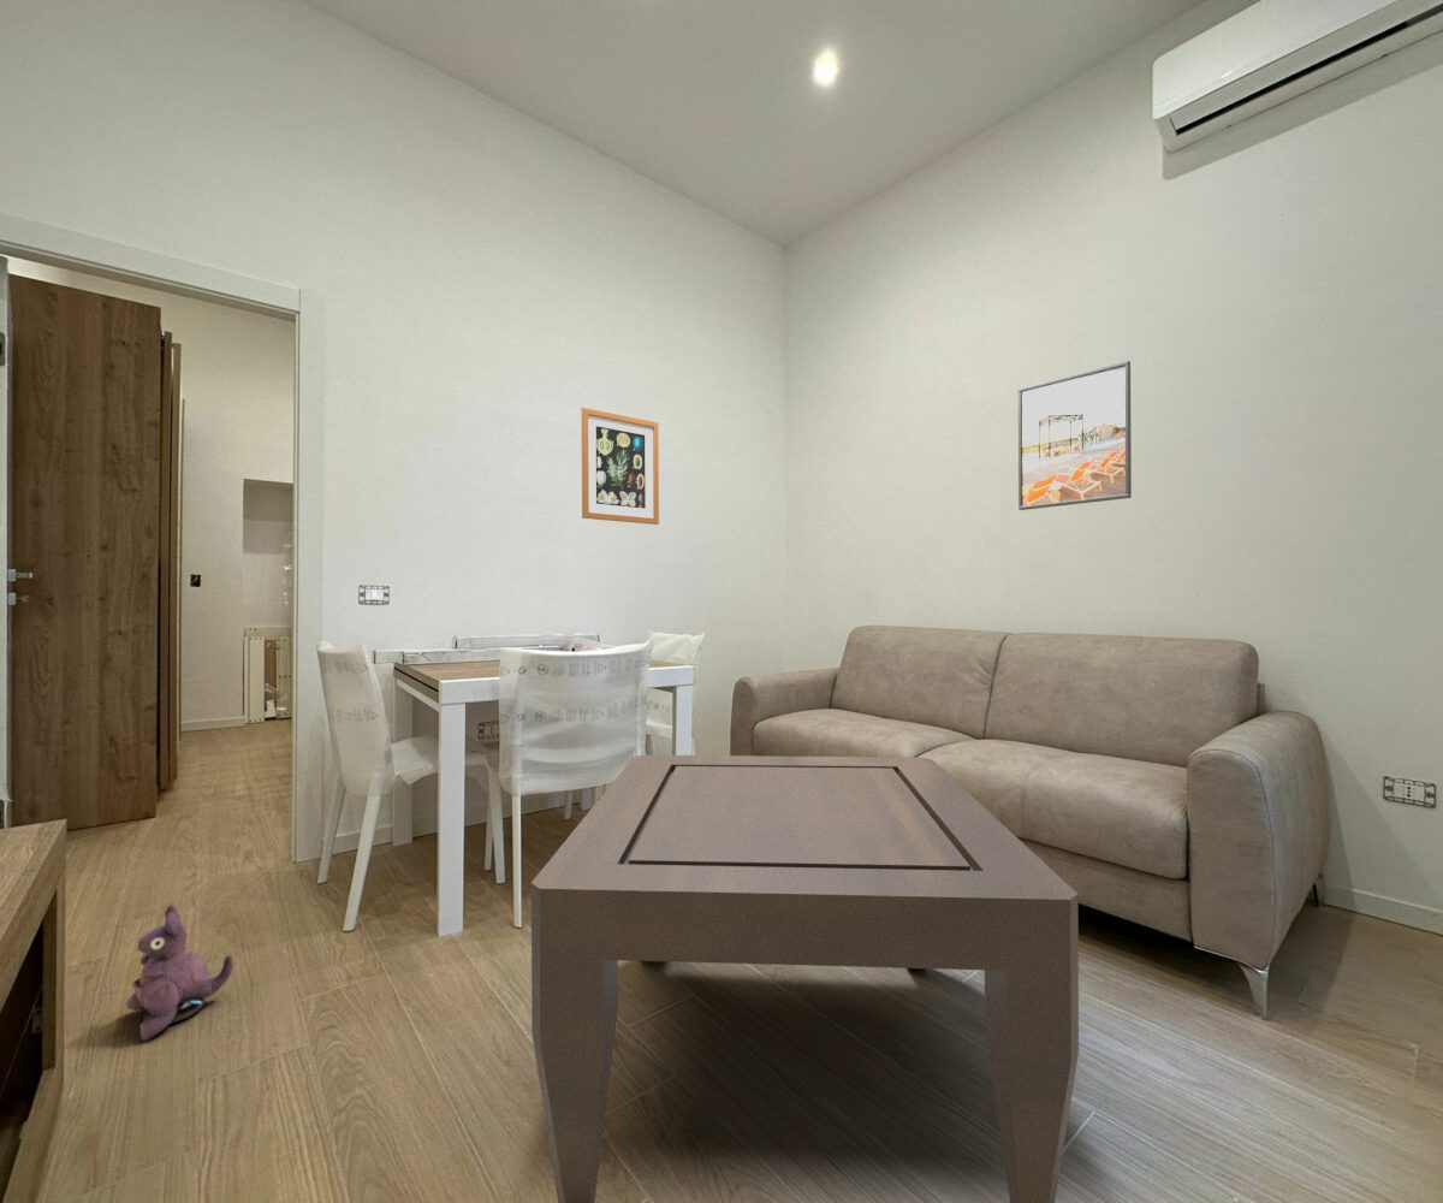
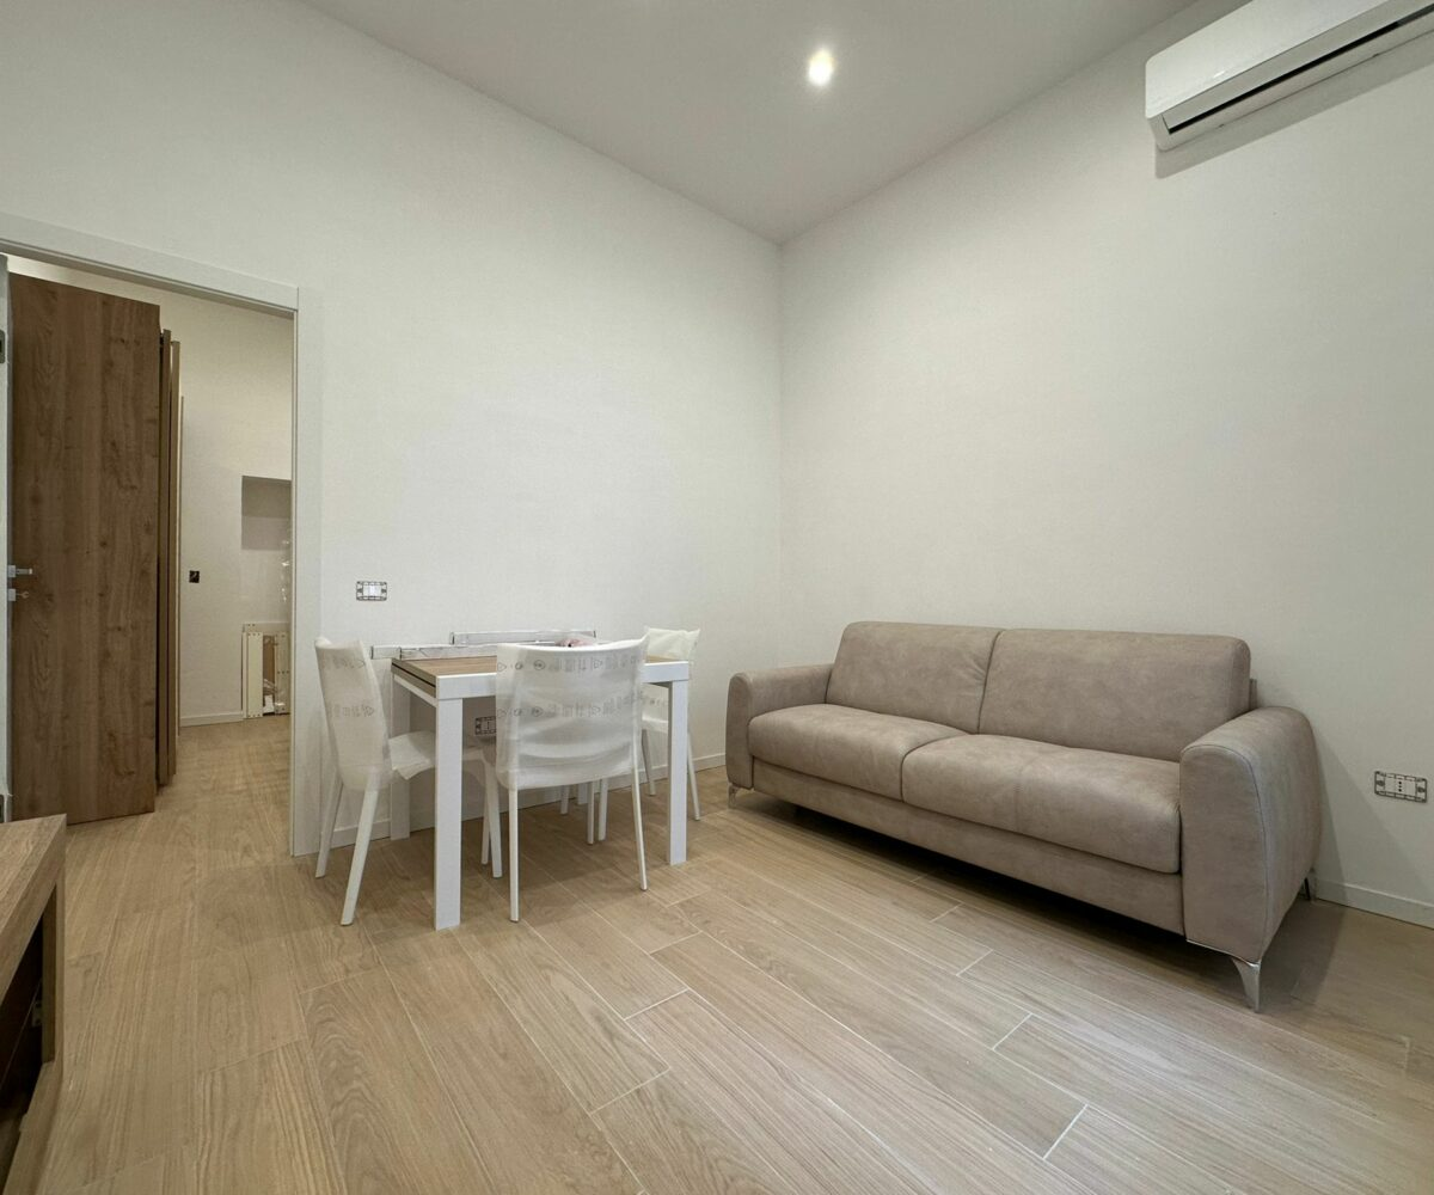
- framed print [1017,360,1133,511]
- coffee table [530,754,1080,1203]
- plush toy [125,903,234,1042]
- wall art [581,407,660,526]
